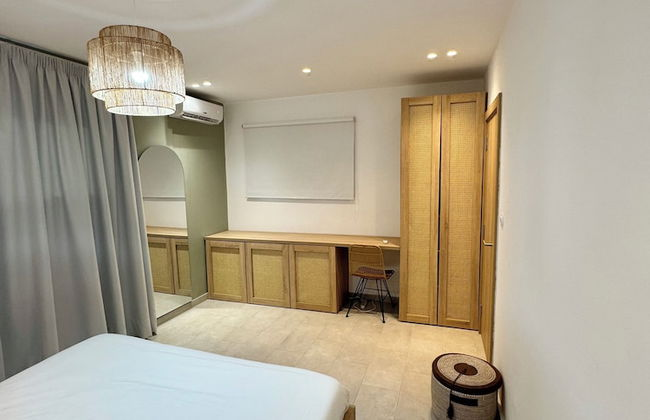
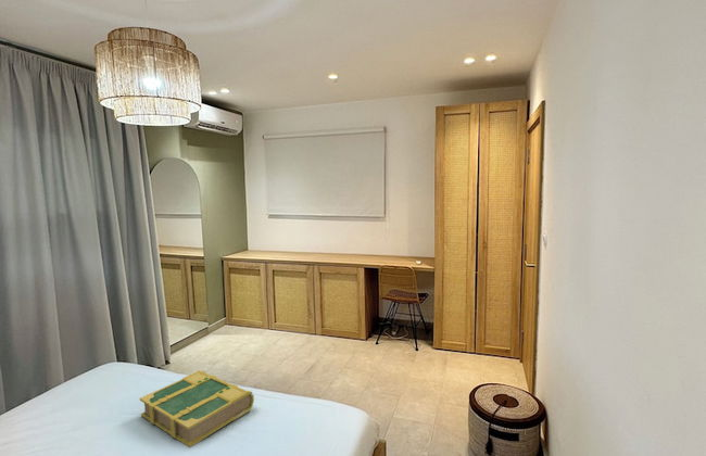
+ book [139,369,255,448]
